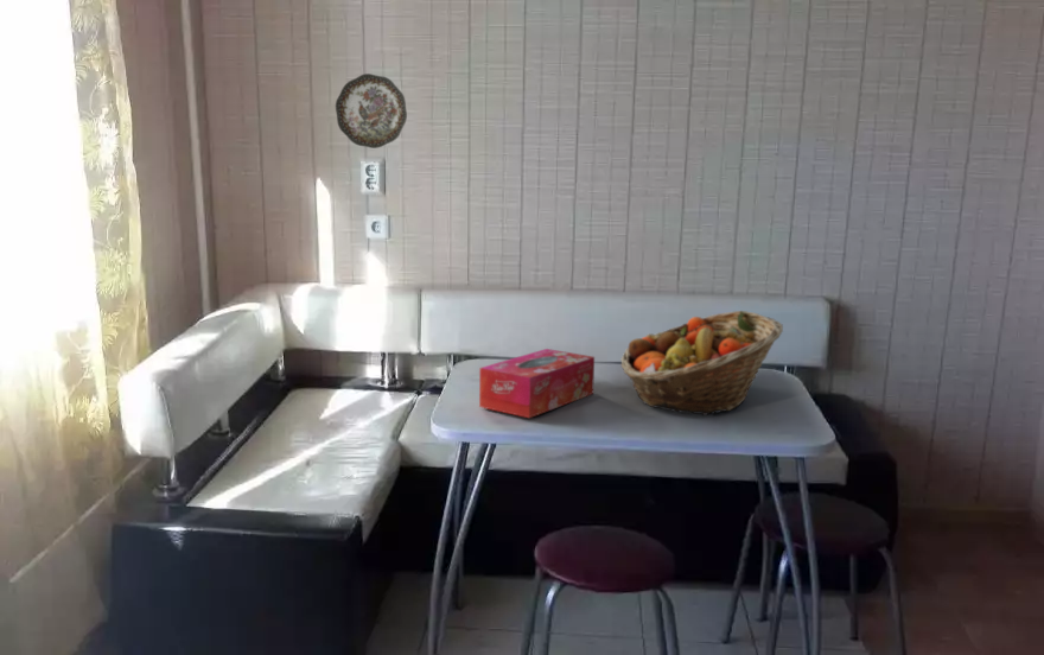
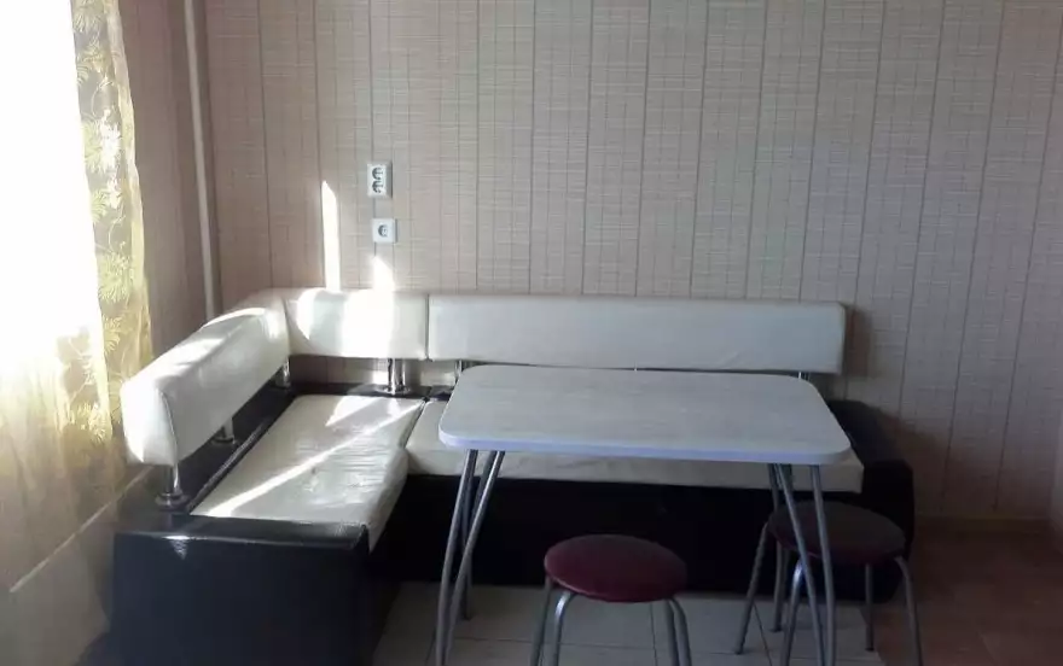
- decorative plate [335,72,408,150]
- tissue box [478,348,596,419]
- fruit basket [619,310,784,416]
